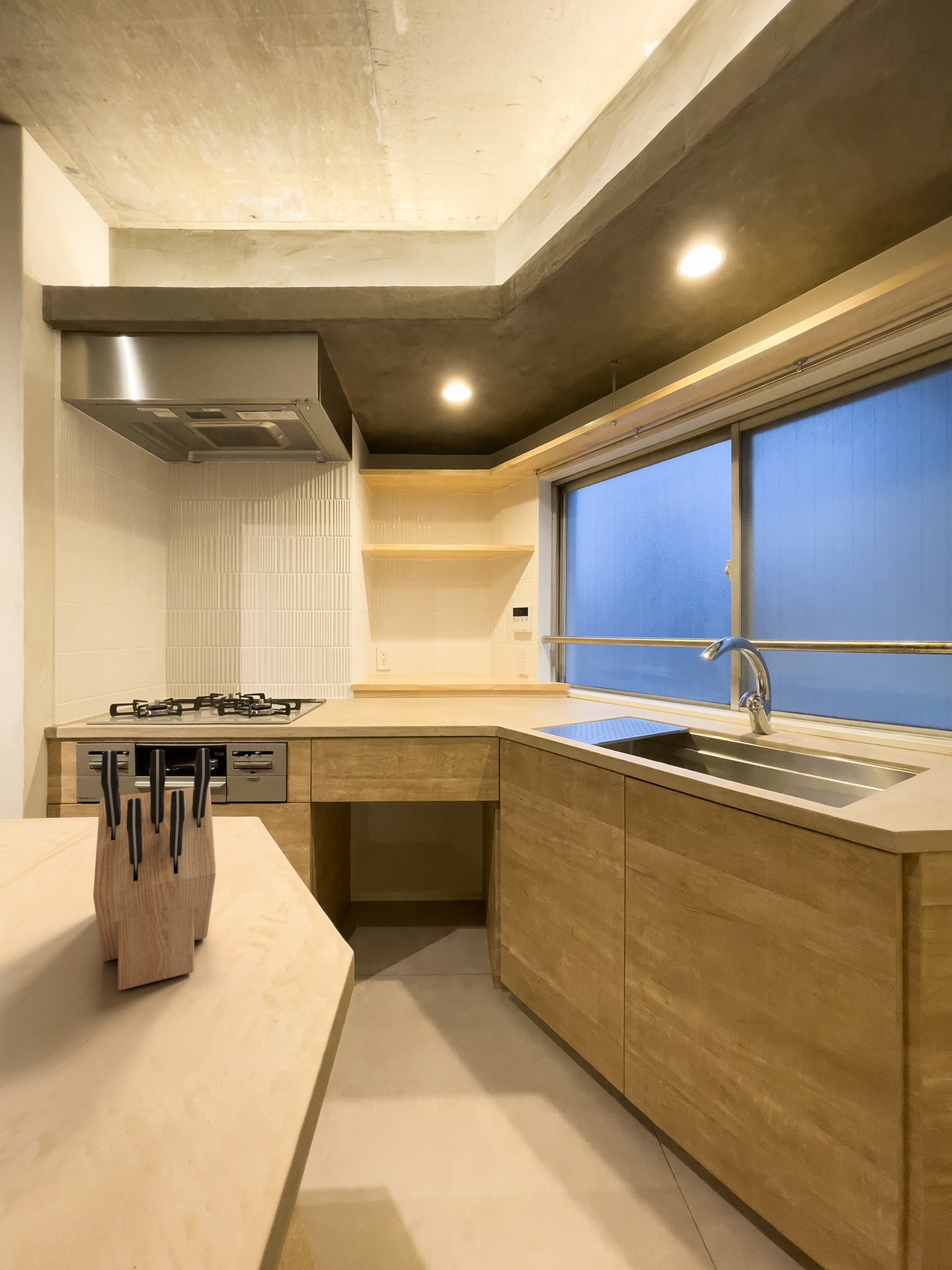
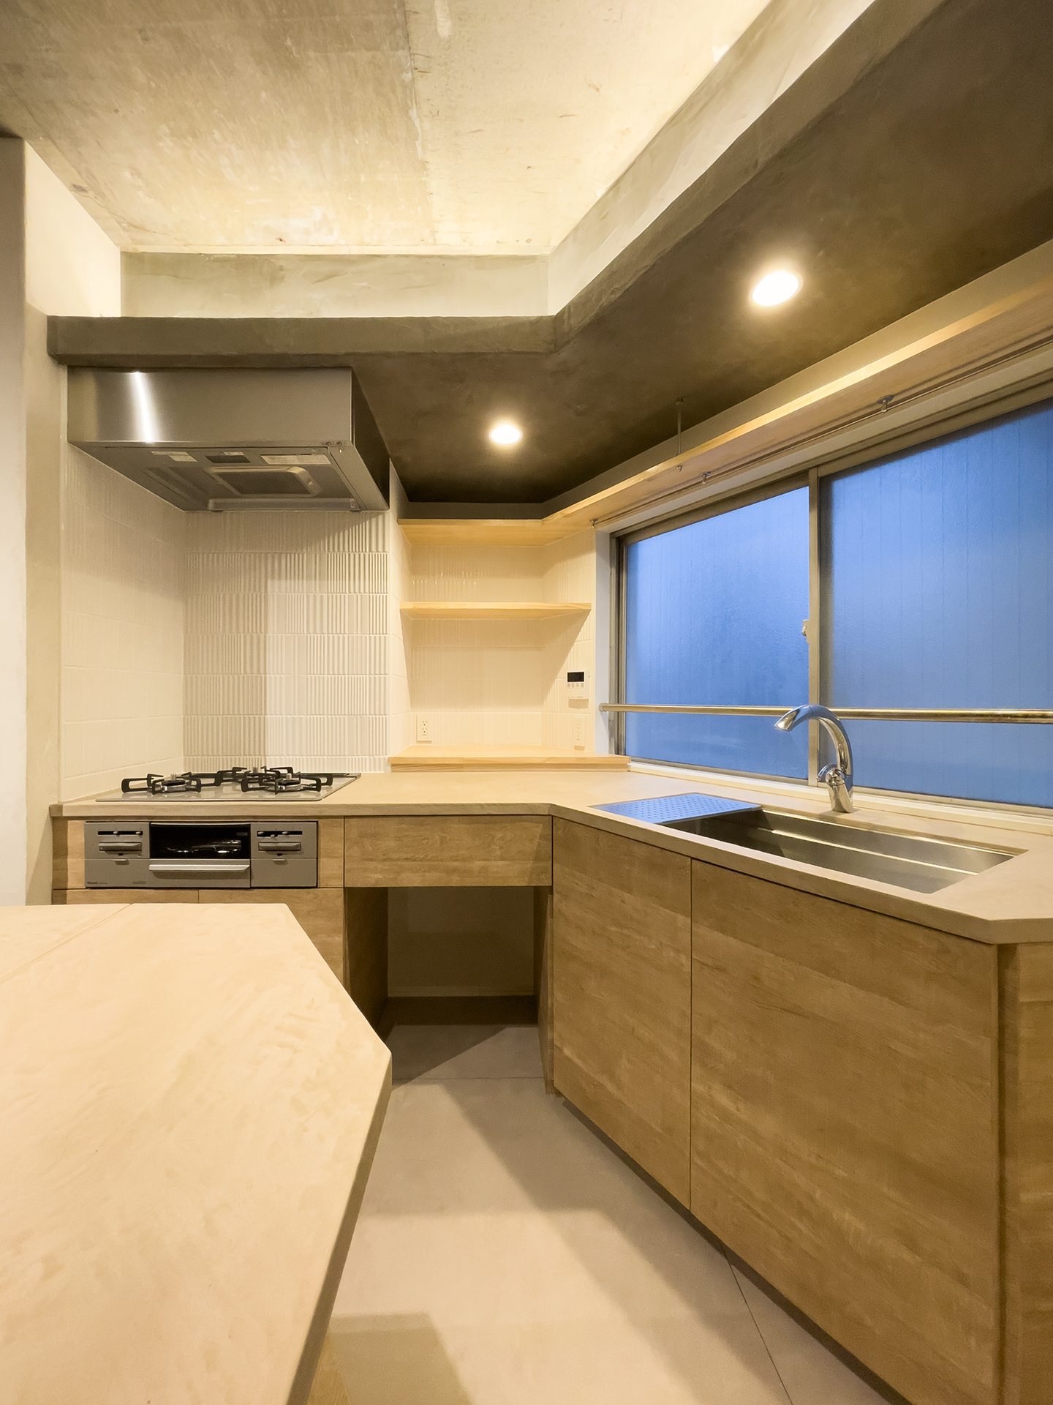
- knife block [93,747,217,992]
